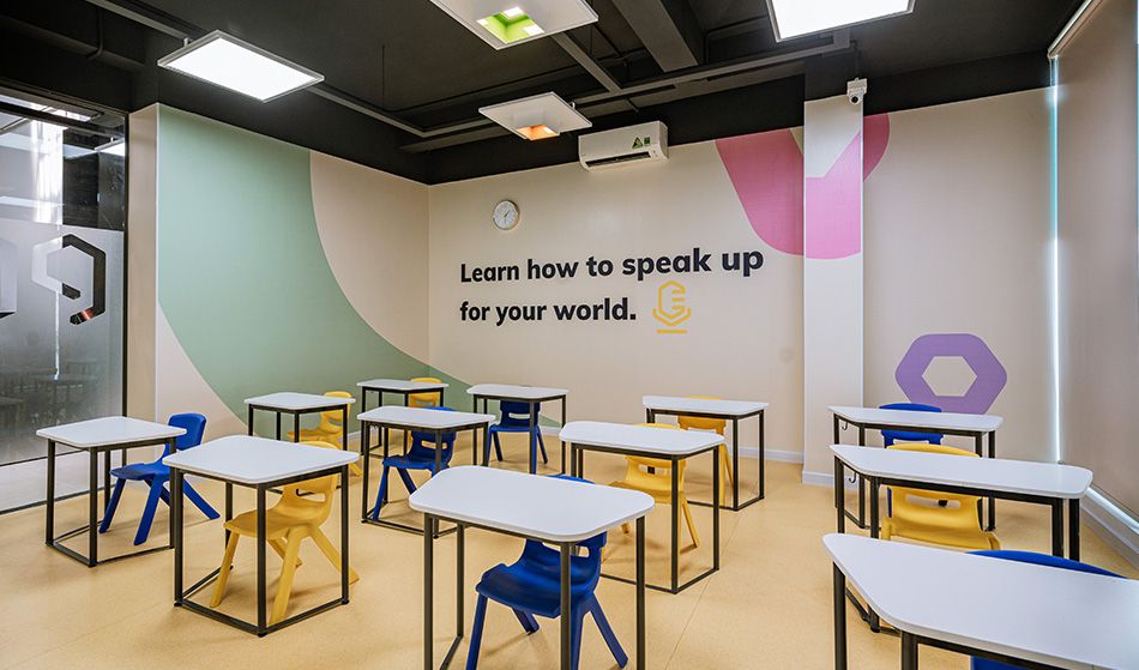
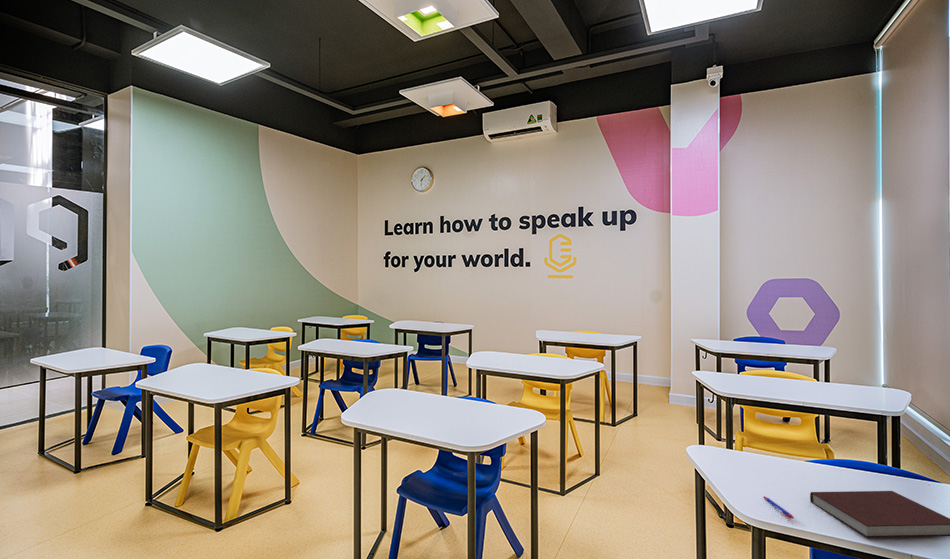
+ notebook [809,490,950,539]
+ pen [762,495,795,520]
